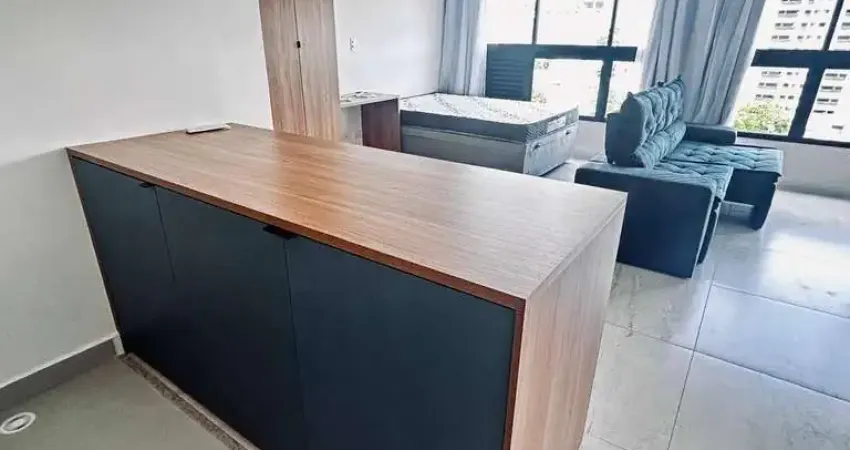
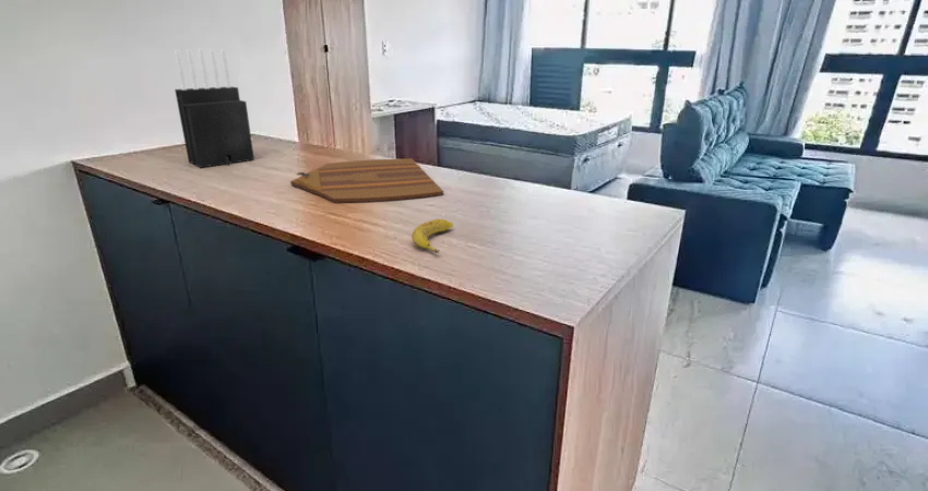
+ cutting board [289,157,444,203]
+ knife block [174,48,255,169]
+ banana [411,218,454,254]
